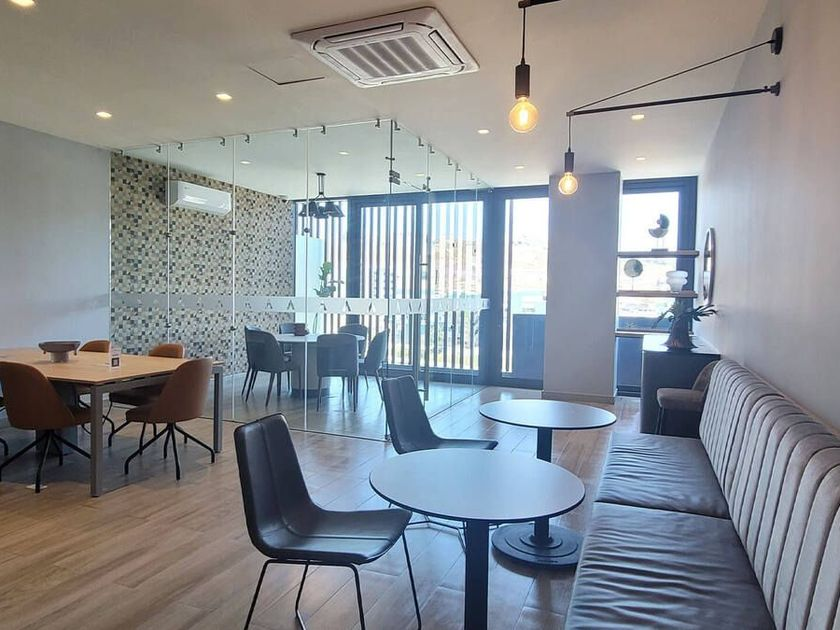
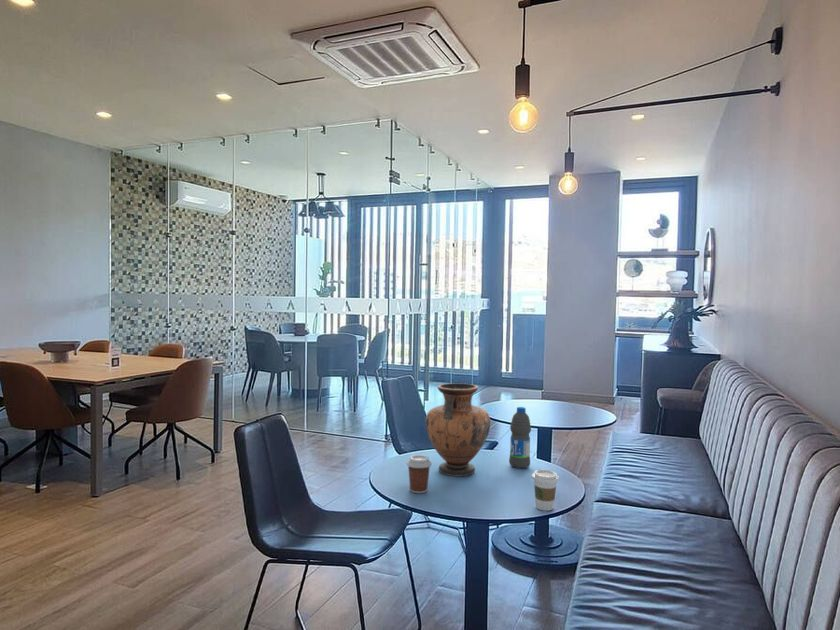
+ coffee cup [531,468,560,512]
+ coffee cup [406,454,433,494]
+ water bottle [508,406,532,469]
+ vase [425,382,491,478]
